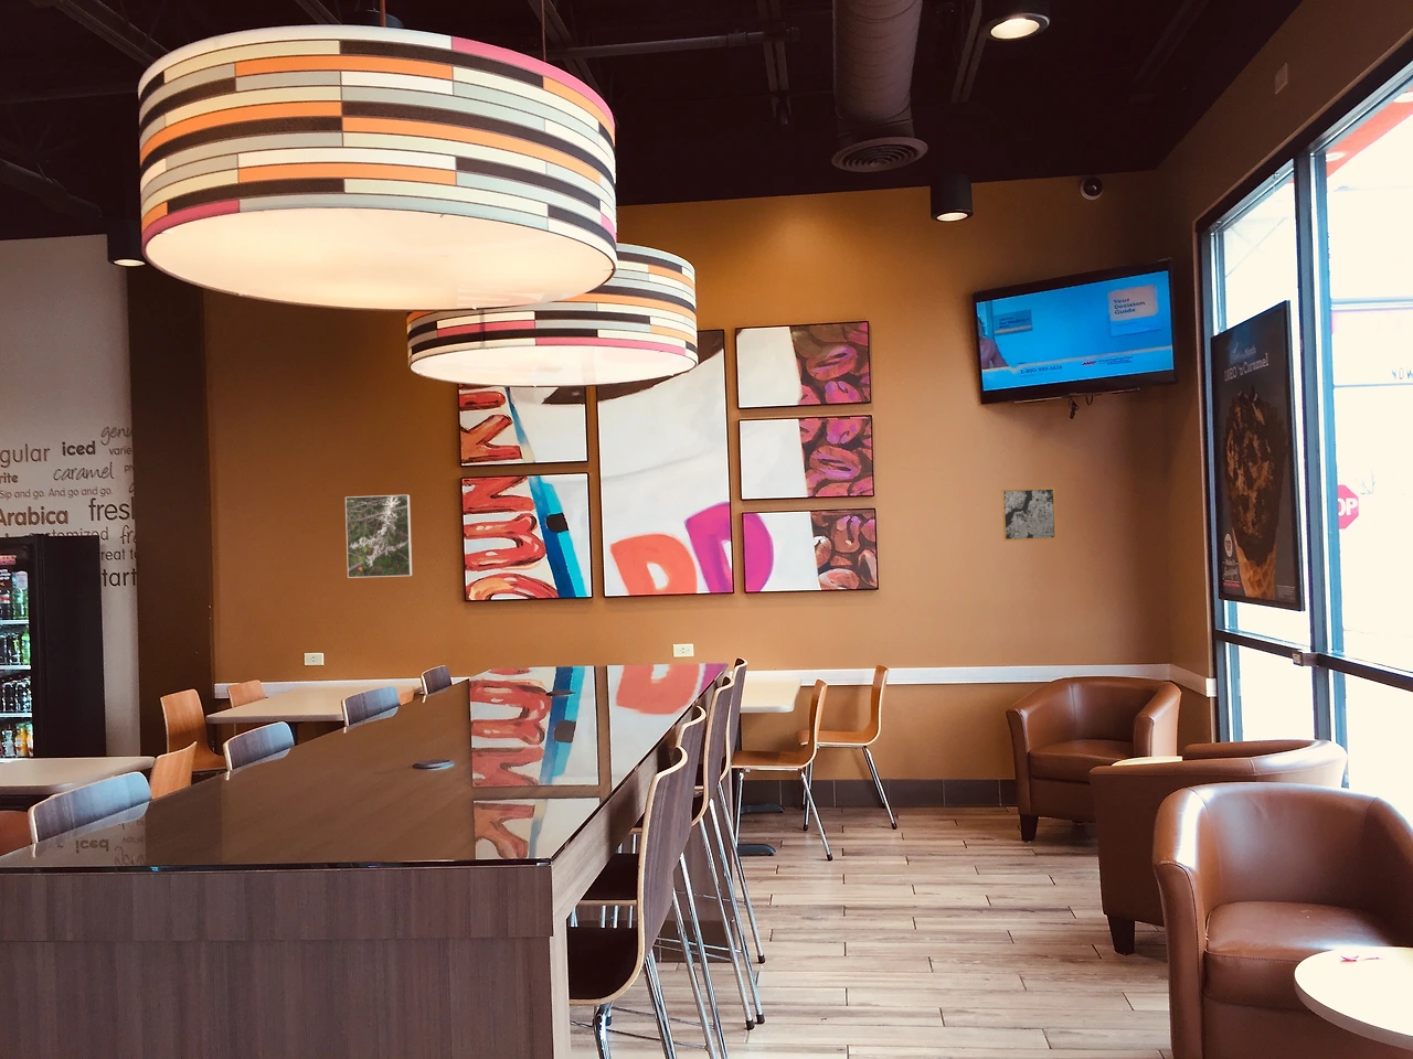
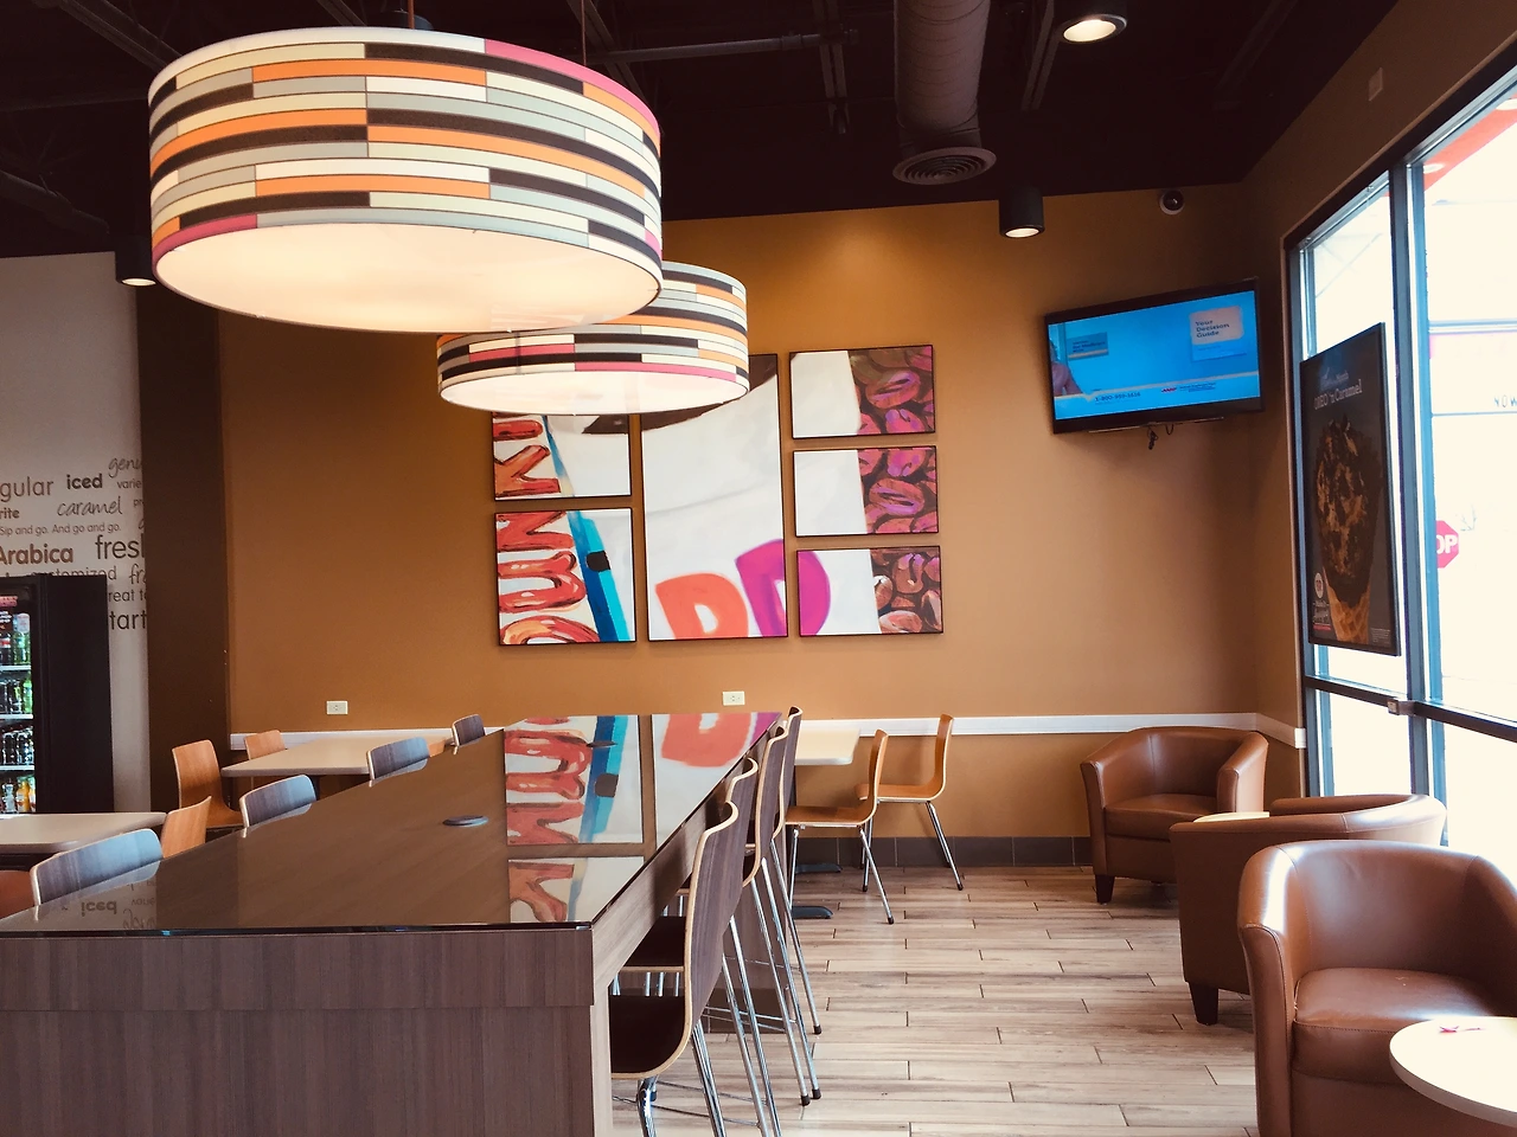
- wall art [1000,486,1058,542]
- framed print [345,494,413,580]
